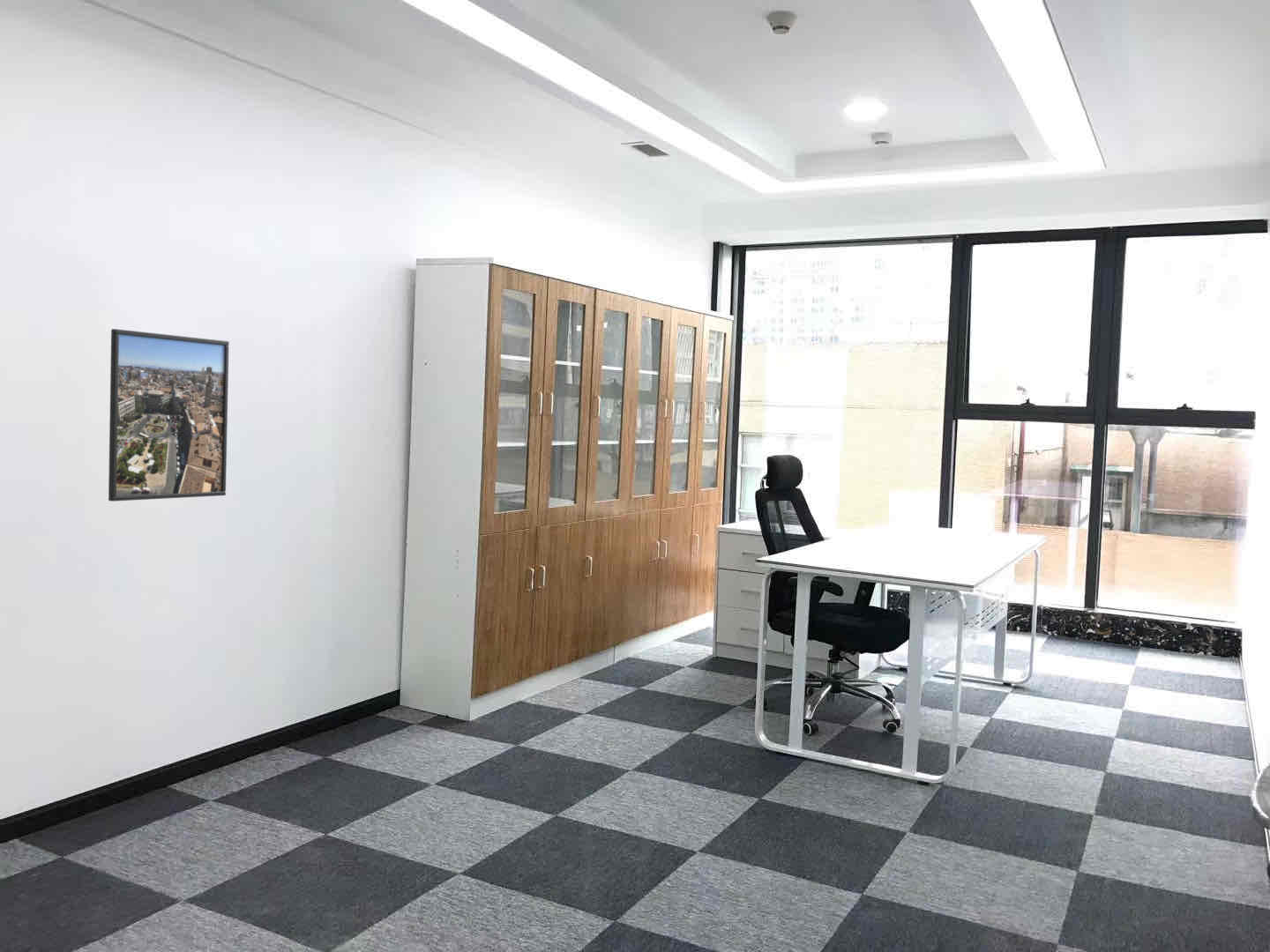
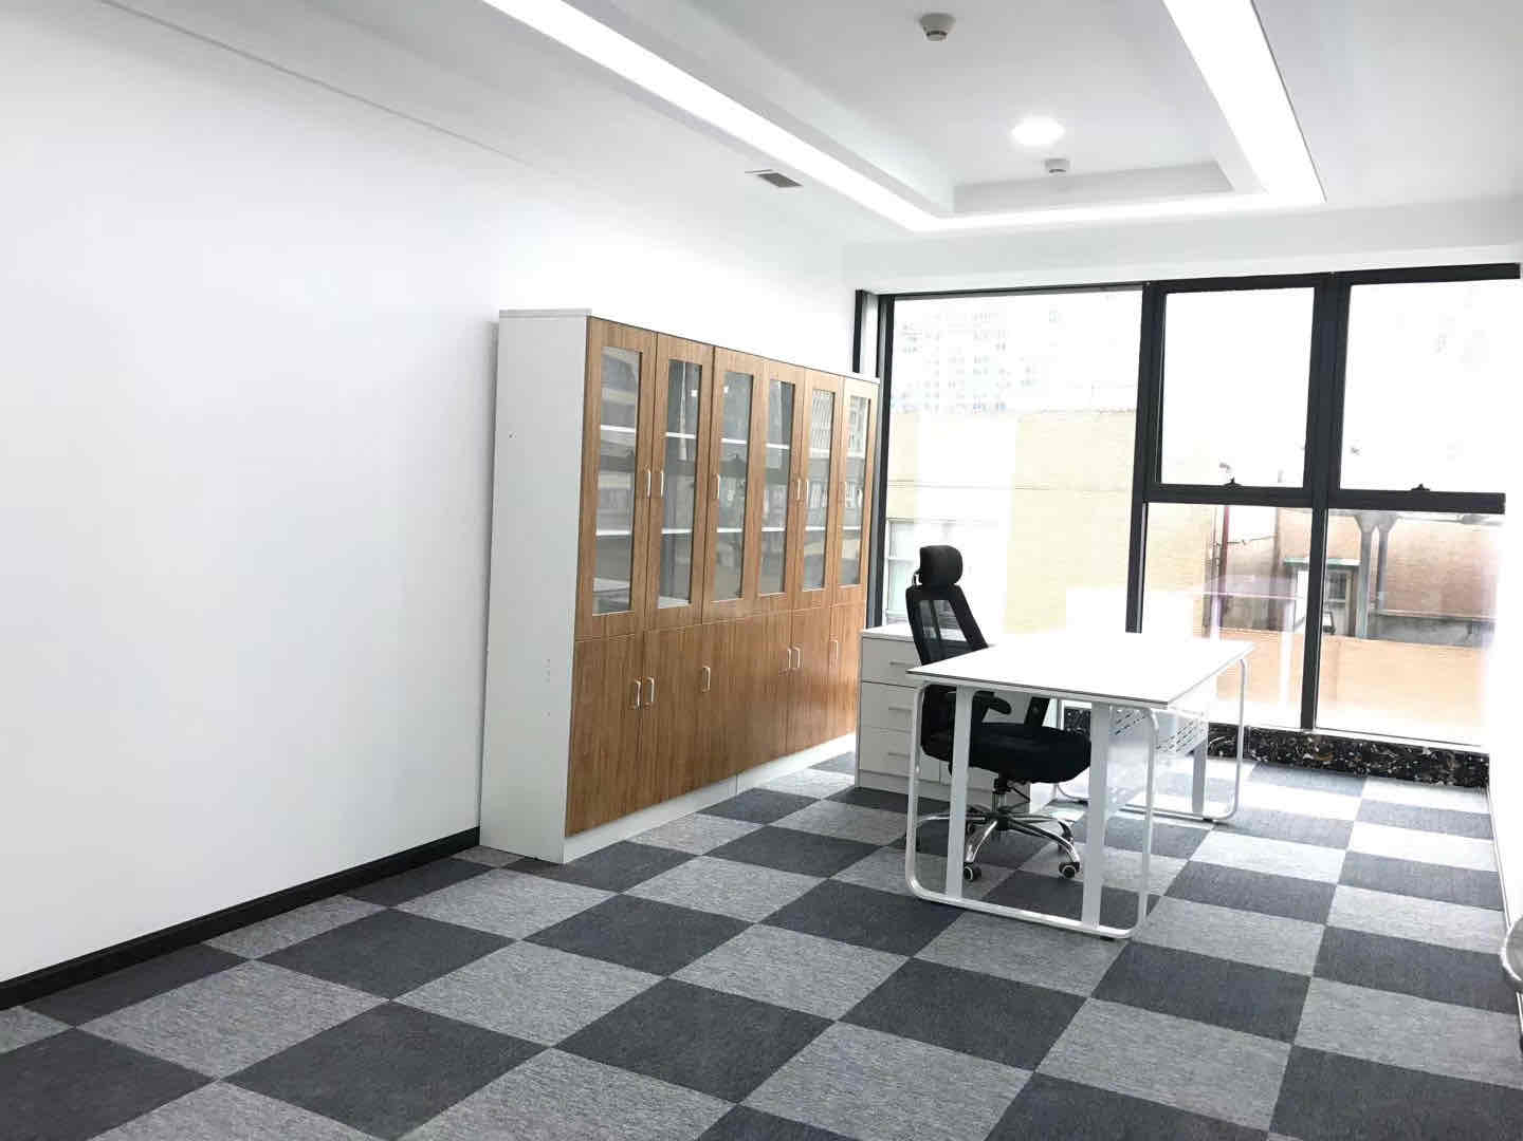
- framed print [108,328,230,502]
